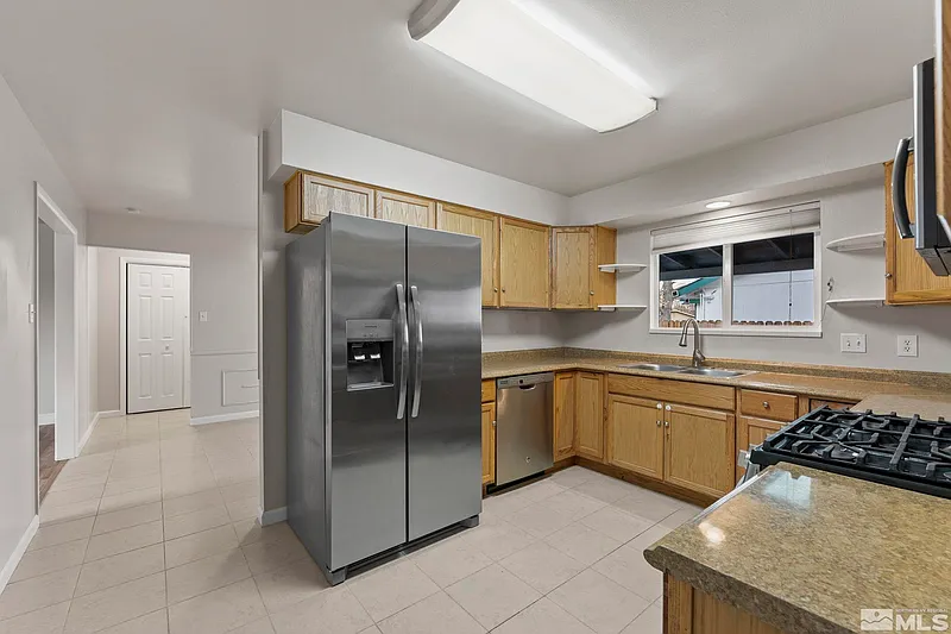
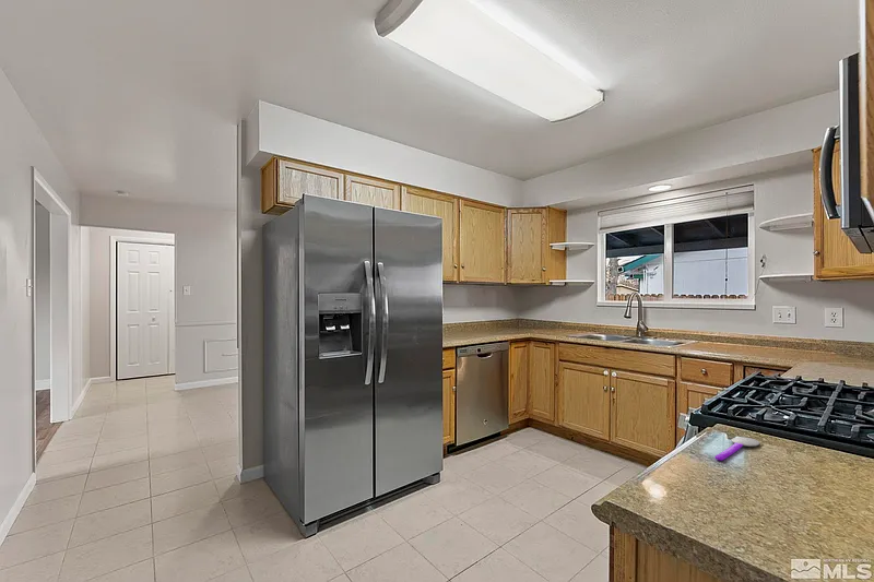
+ spoon [714,436,760,462]
